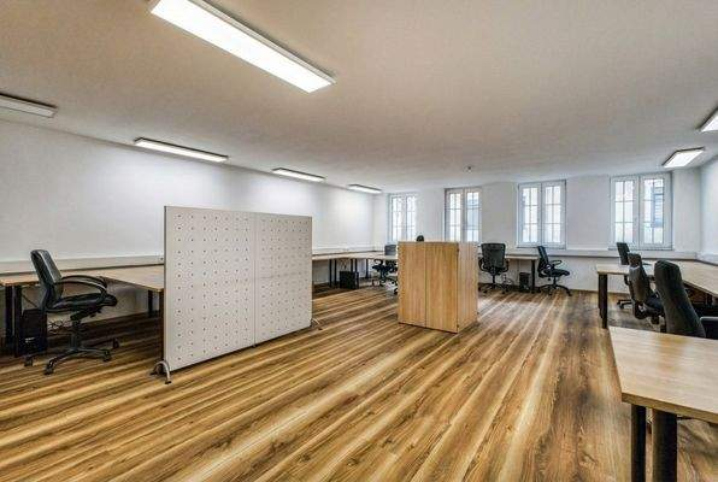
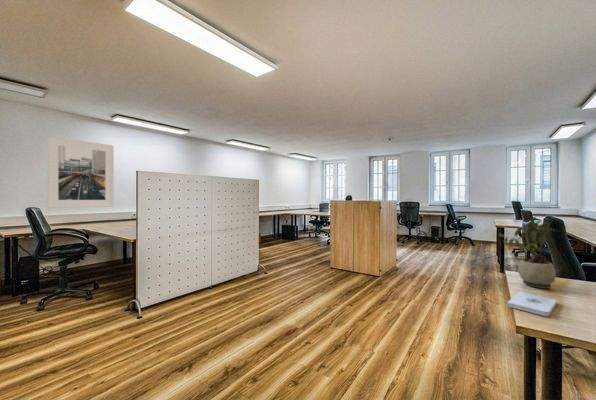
+ notepad [506,291,558,317]
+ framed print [47,135,115,209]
+ potted plant [497,216,557,290]
